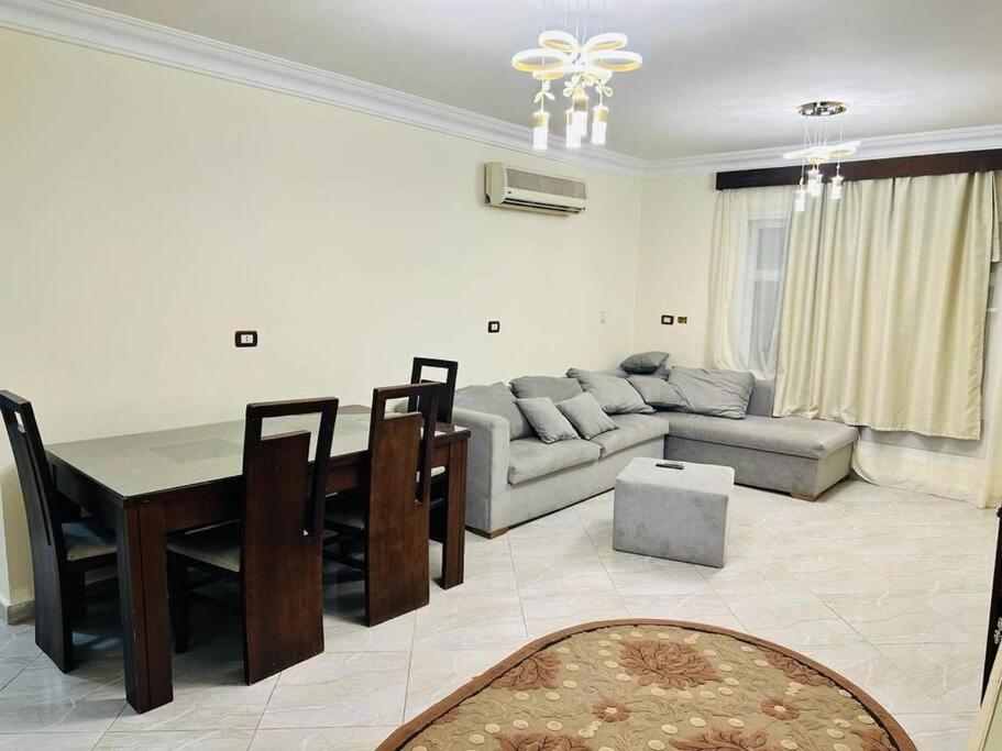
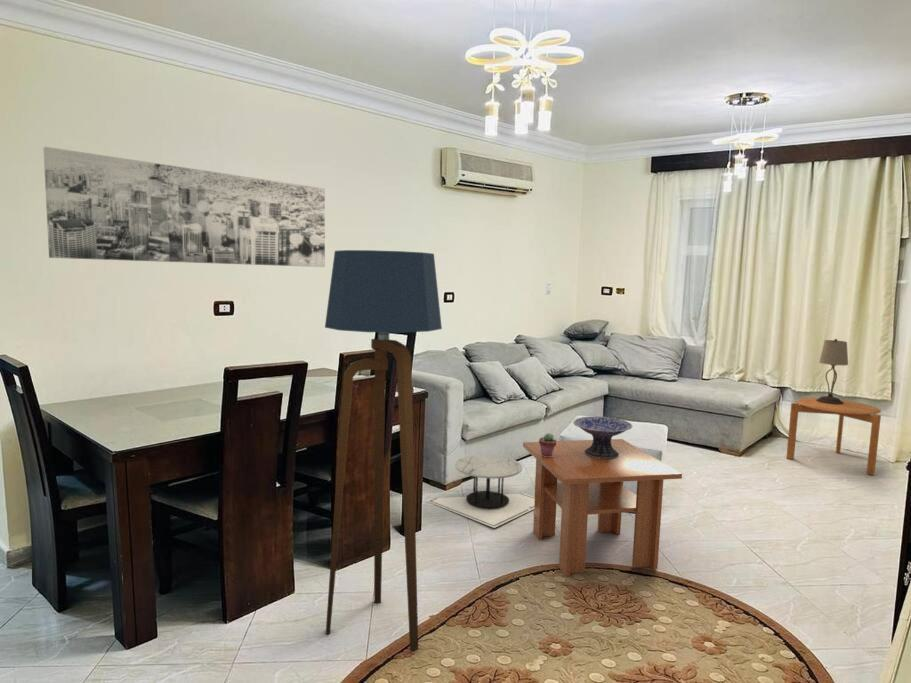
+ coffee table [522,438,683,577]
+ wall art [42,146,326,268]
+ decorative bowl [572,416,633,458]
+ side table [785,397,882,476]
+ floor lamp [324,249,443,652]
+ potted succulent [538,432,558,457]
+ side table [425,454,535,529]
+ table lamp [816,338,849,405]
